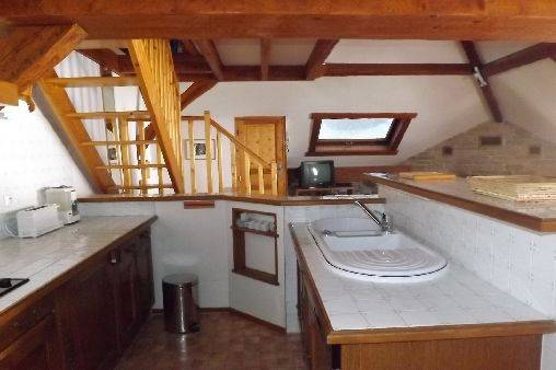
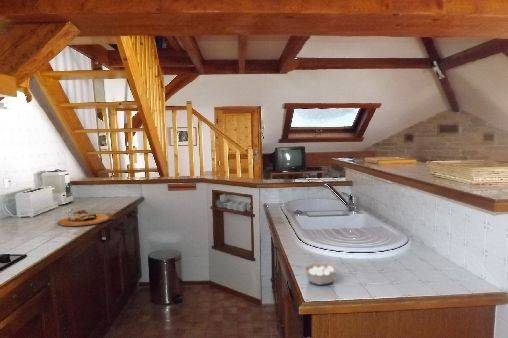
+ cutting board [57,209,116,227]
+ legume [294,262,339,286]
